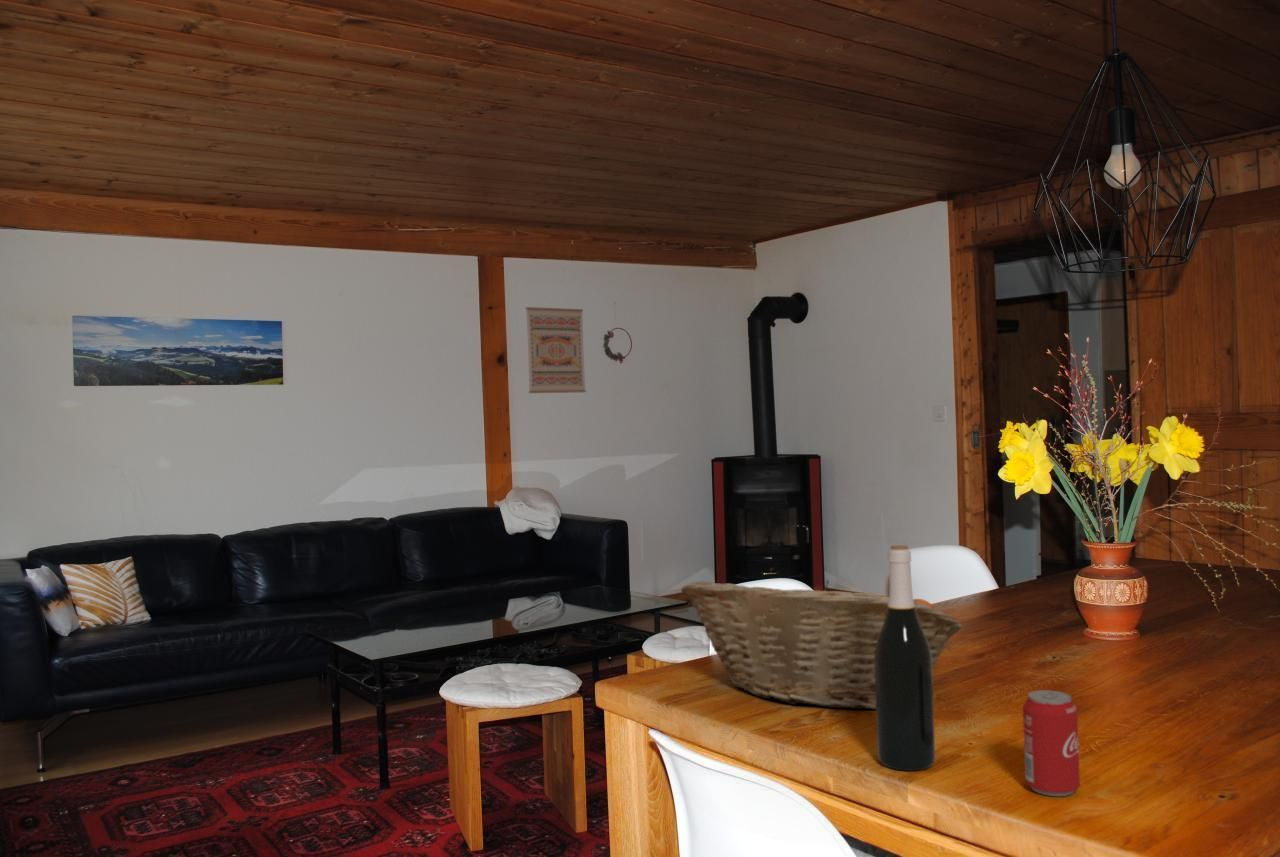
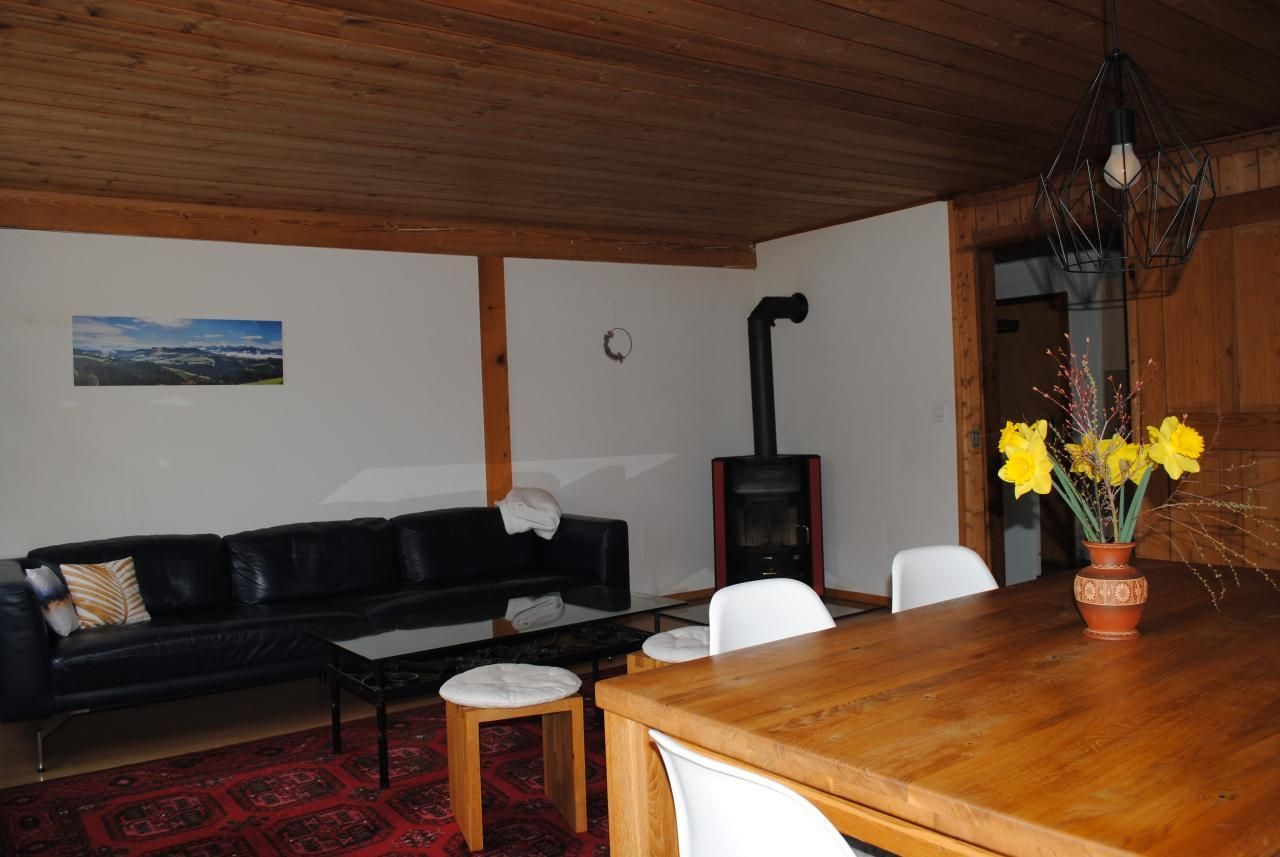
- wall art [525,306,587,394]
- wine bottle [874,544,936,772]
- fruit basket [680,579,964,710]
- beverage can [1022,689,1081,797]
